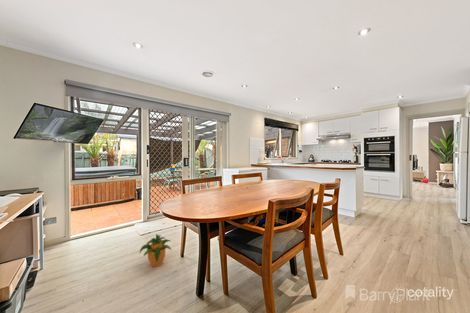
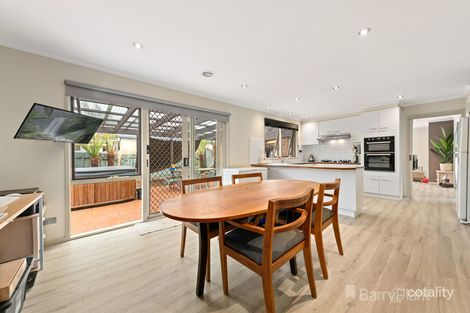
- potted plant [139,233,172,267]
